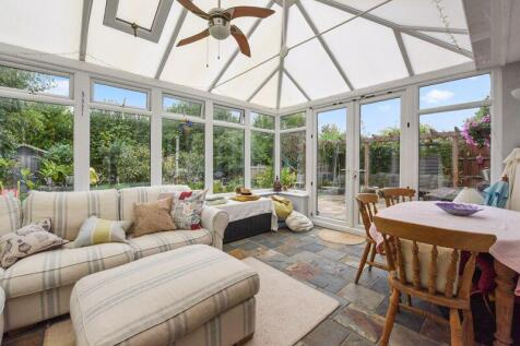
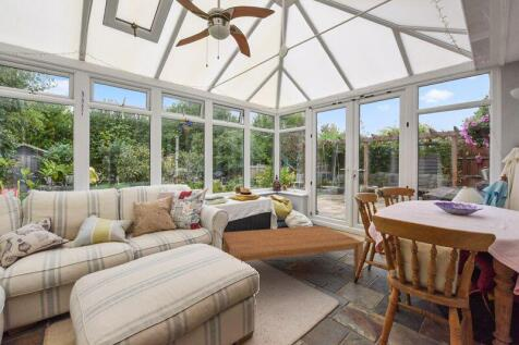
+ coffee table [222,224,364,279]
